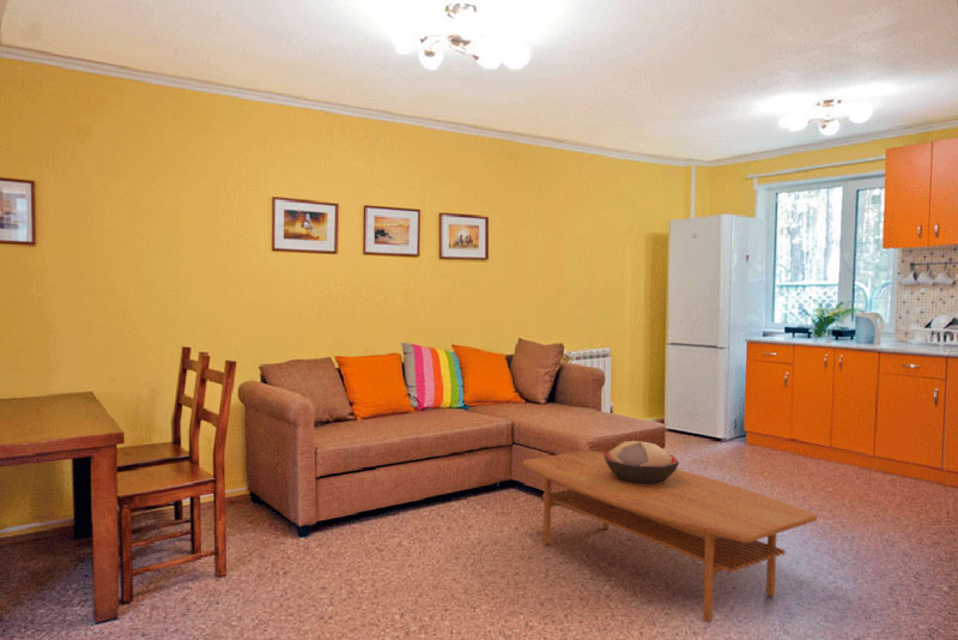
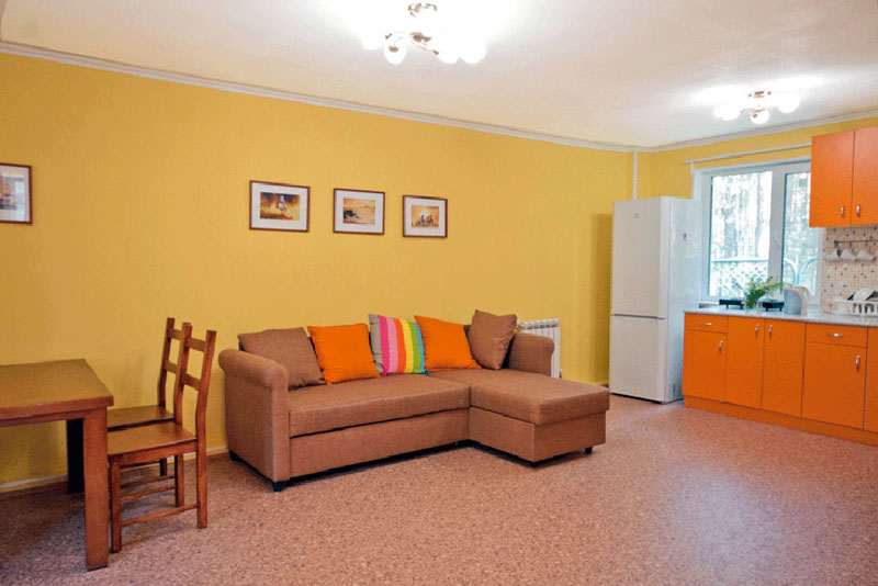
- decorative bowl [604,440,680,484]
- coffee table [521,449,819,624]
